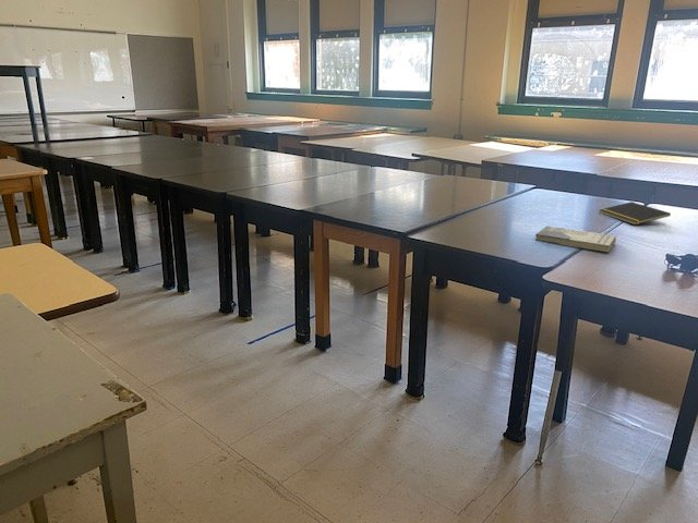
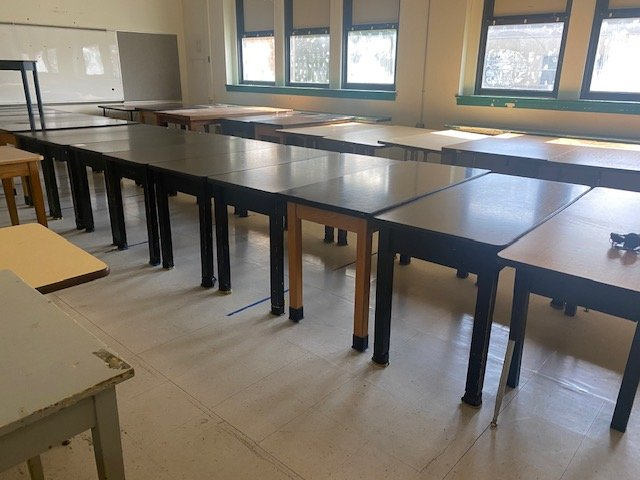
- book [534,224,617,253]
- notepad [599,200,672,226]
